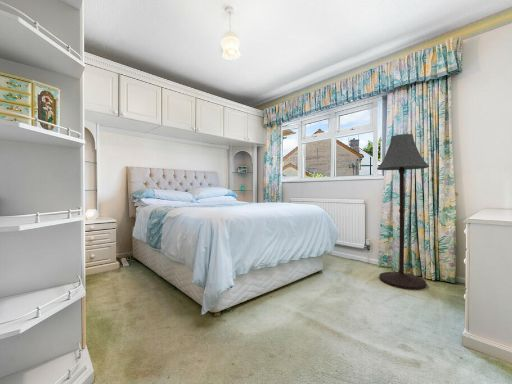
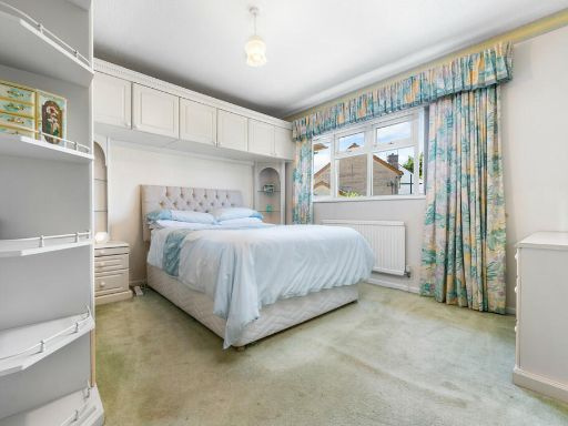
- floor lamp [376,133,430,291]
